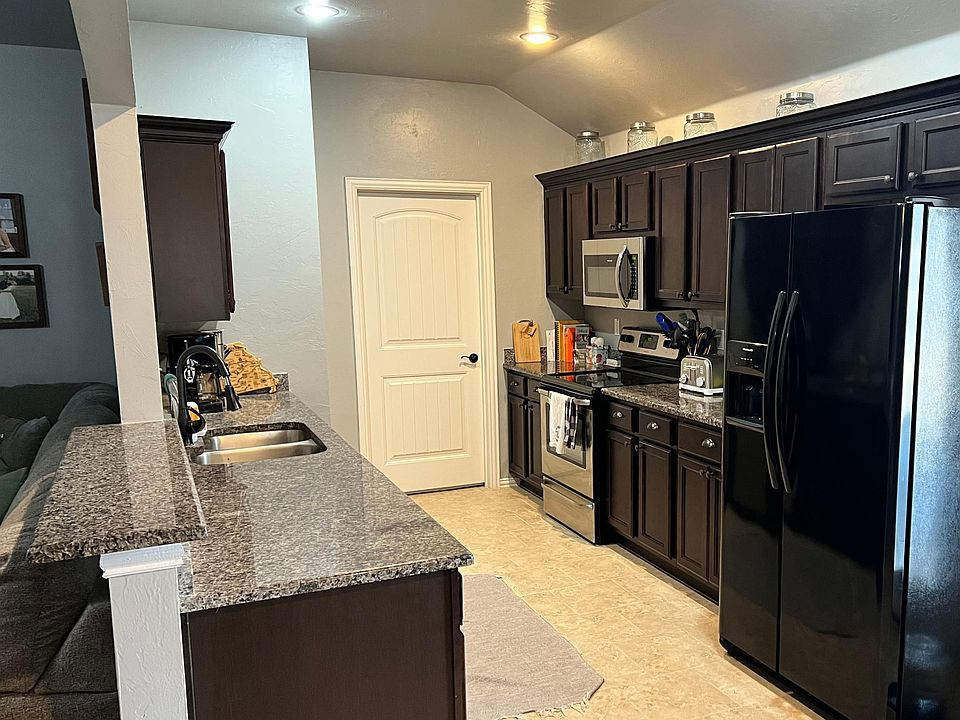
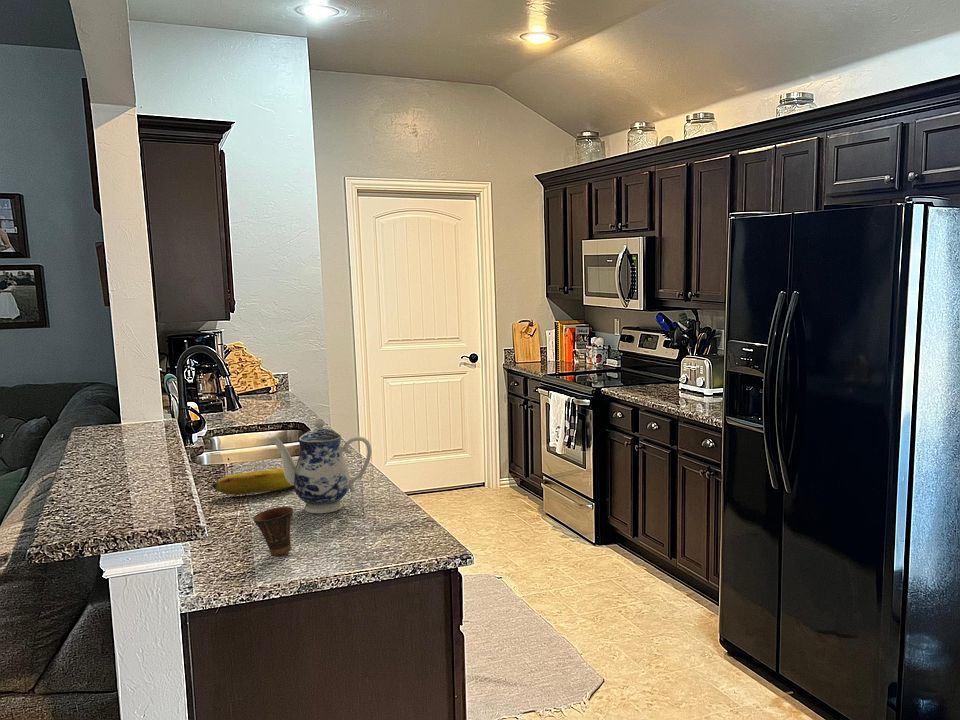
+ teapot [268,417,372,514]
+ cup [252,506,294,557]
+ banana [211,466,293,496]
